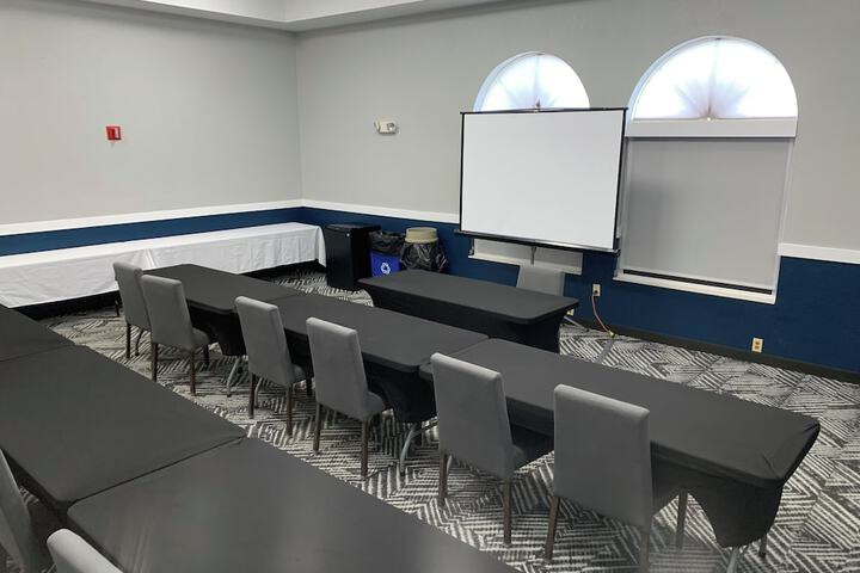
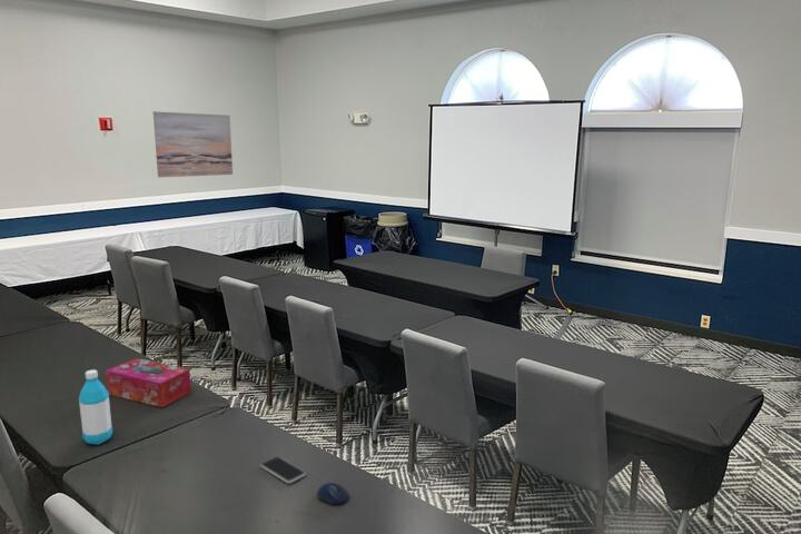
+ smartphone [260,456,307,485]
+ computer mouse [316,482,350,505]
+ water bottle [77,368,113,446]
+ wall art [152,110,234,178]
+ tissue box [105,357,192,408]
